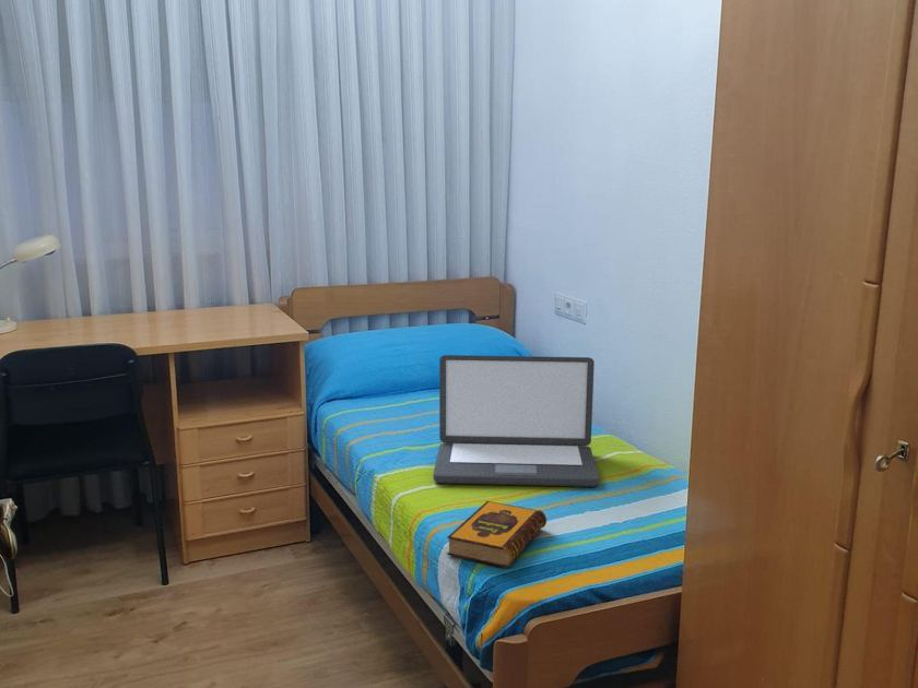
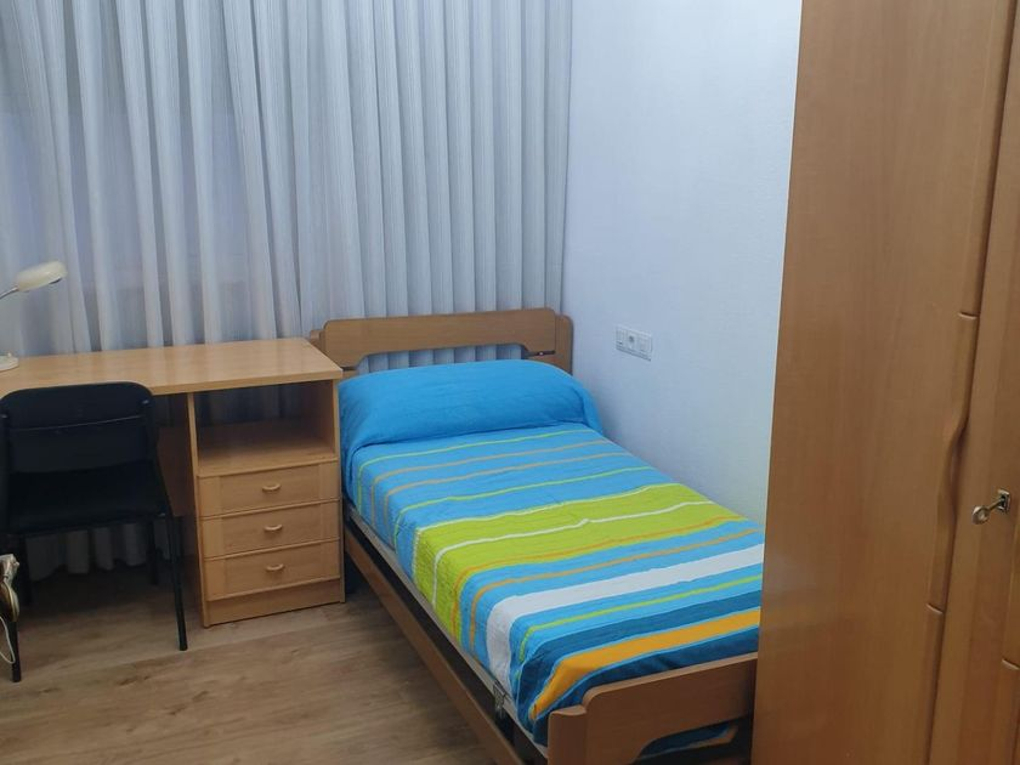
- laptop [433,354,600,488]
- hardback book [446,500,548,569]
